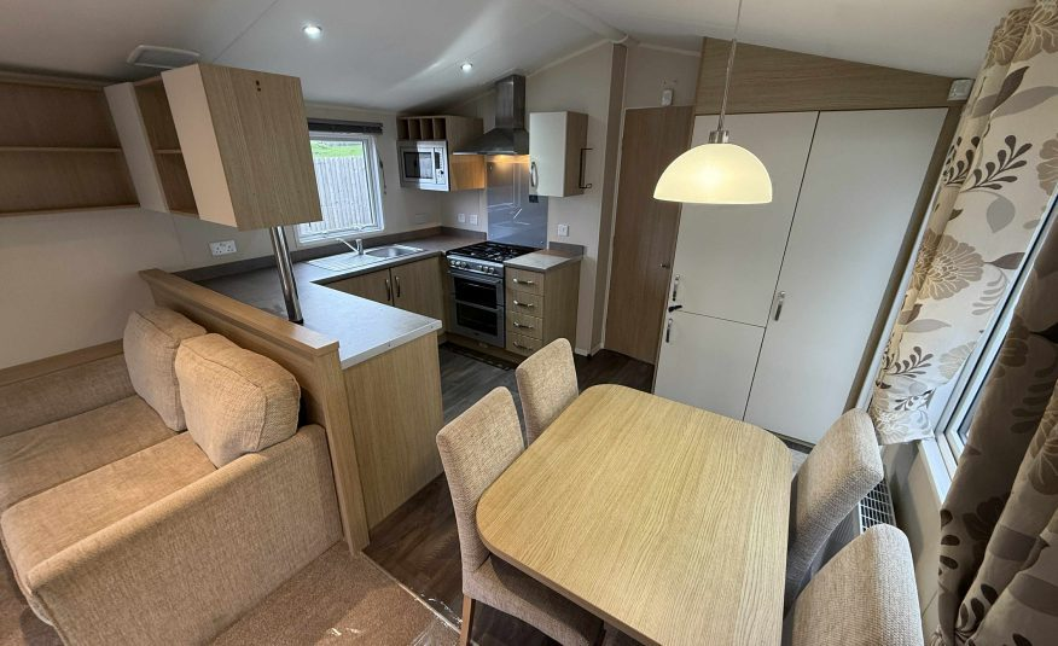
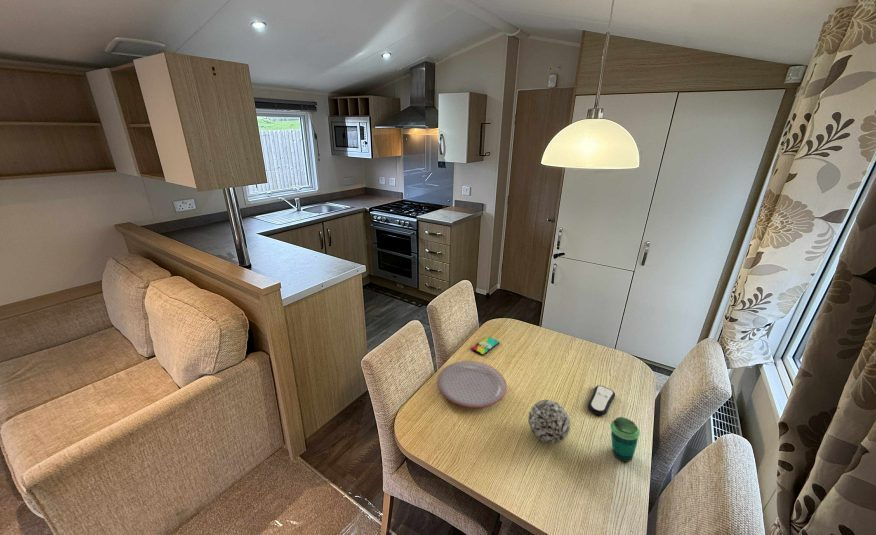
+ smartphone [470,336,501,356]
+ cup [610,416,641,463]
+ decorative ball [527,399,571,445]
+ remote control [587,385,616,416]
+ plate [436,360,508,409]
